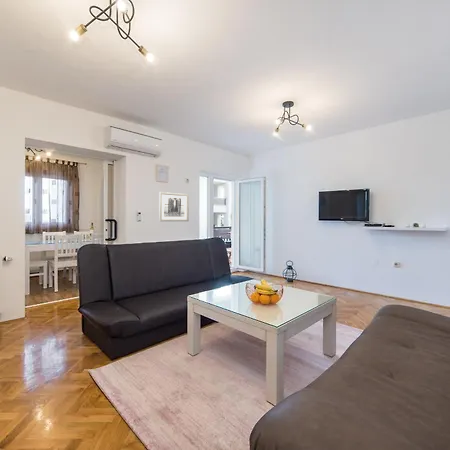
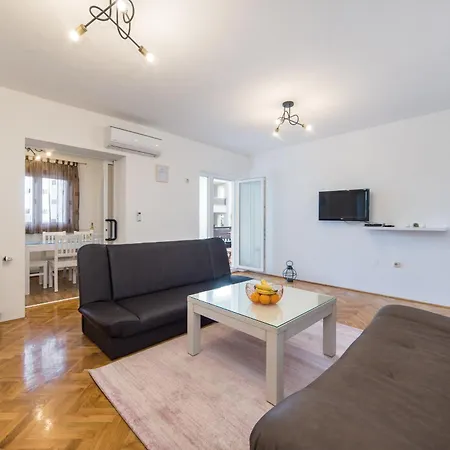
- wall art [158,191,190,222]
